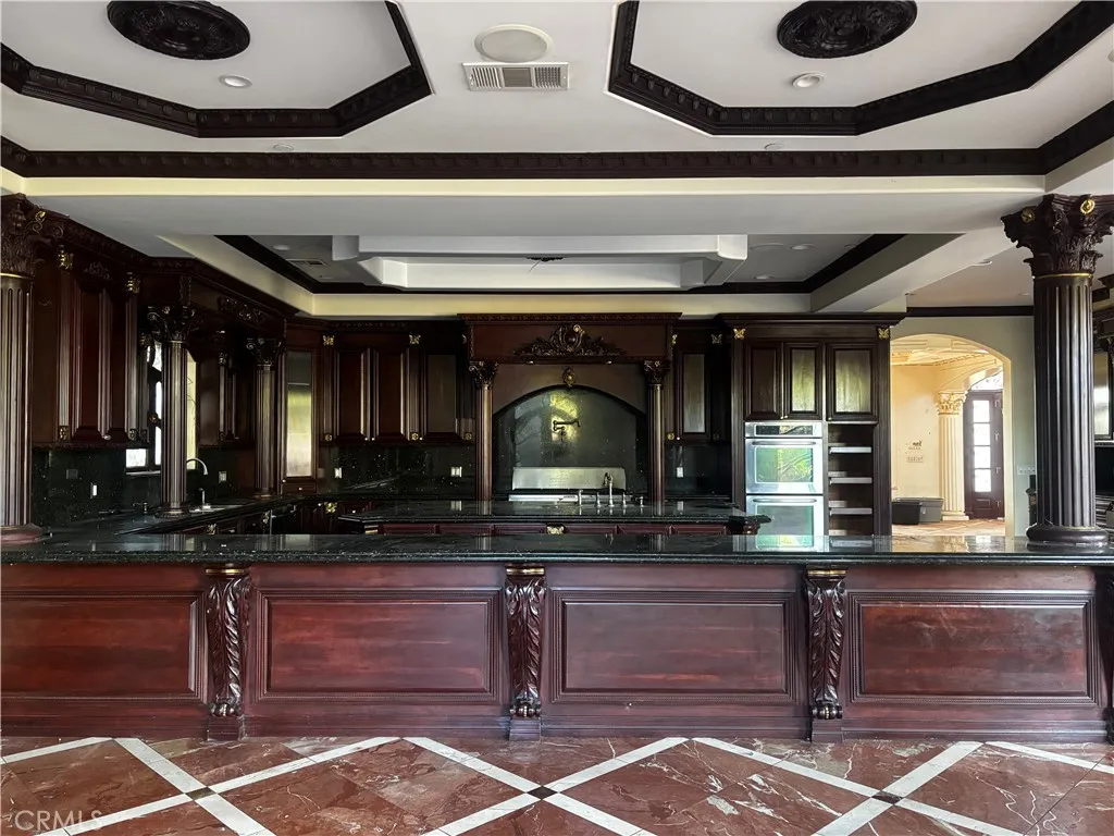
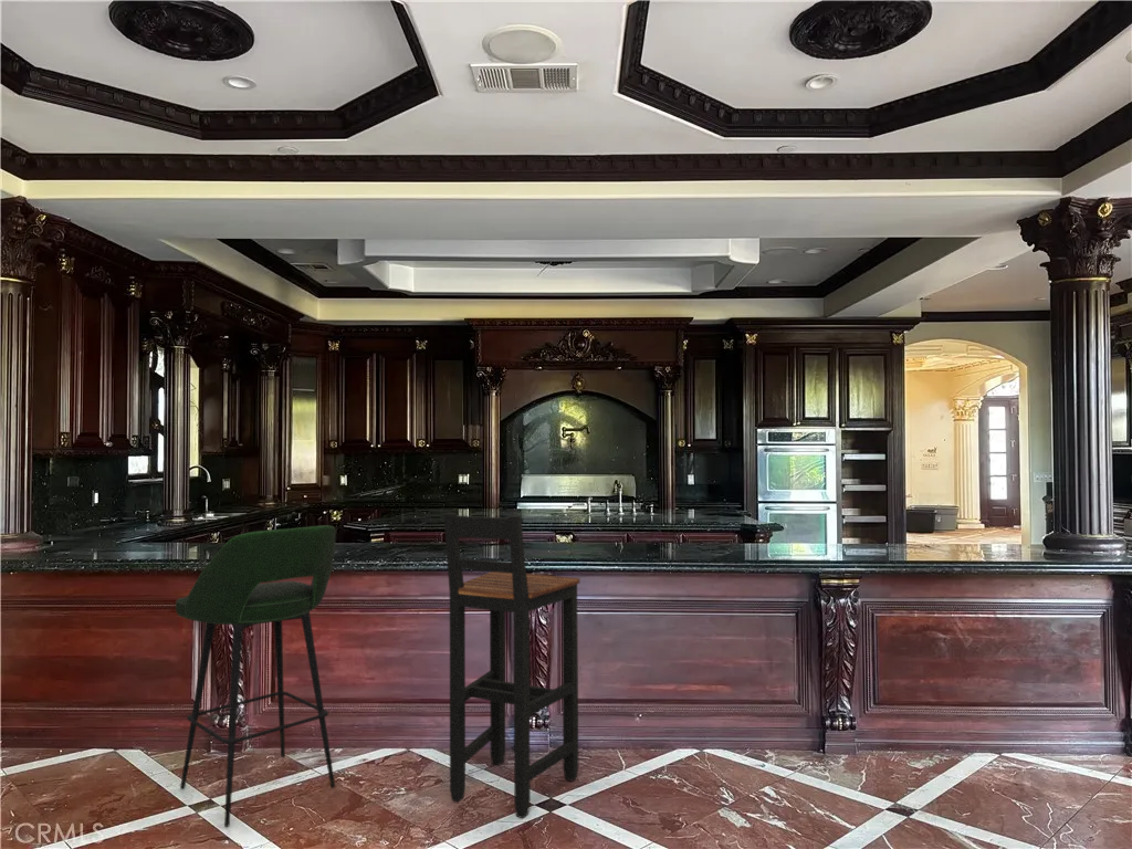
+ bar stool [175,524,337,828]
+ bar stool [443,512,580,819]
